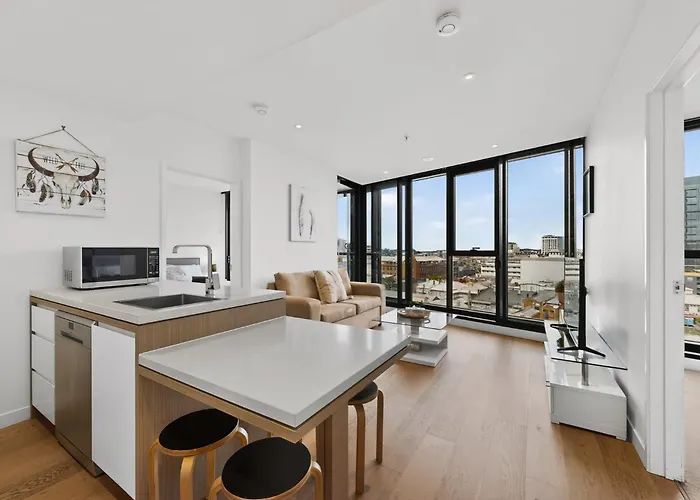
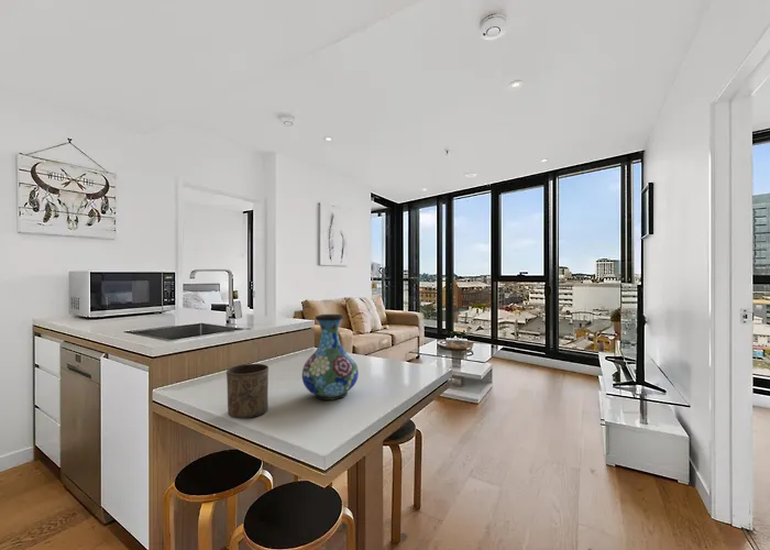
+ vase [301,314,360,402]
+ cup [226,363,270,419]
